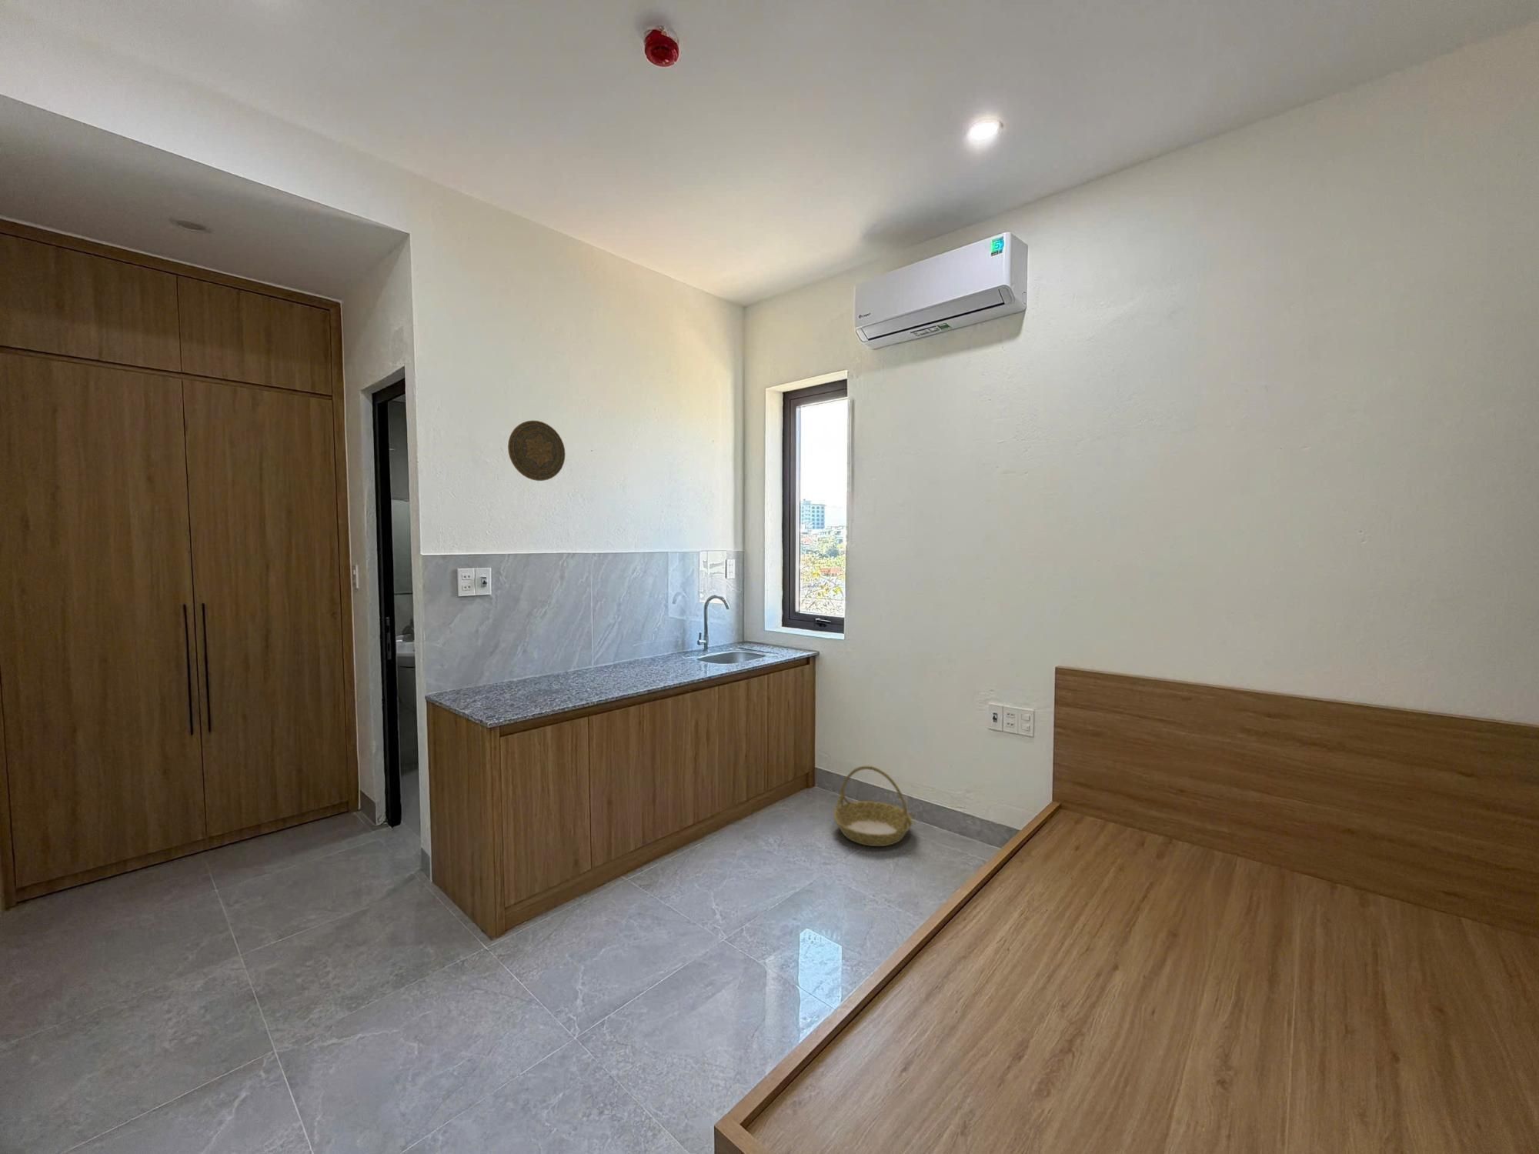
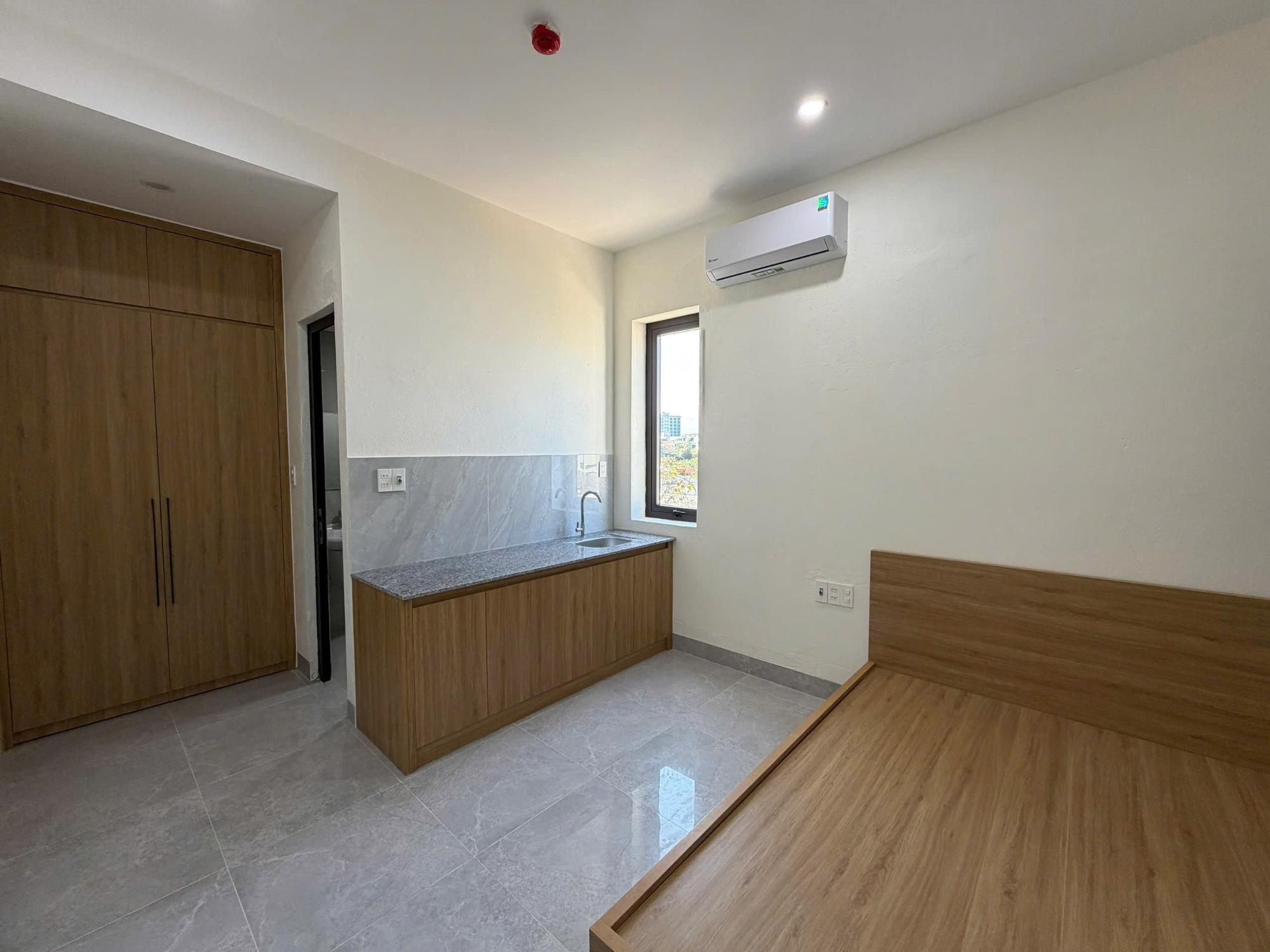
- decorative plate [507,421,566,481]
- basket [833,765,914,847]
